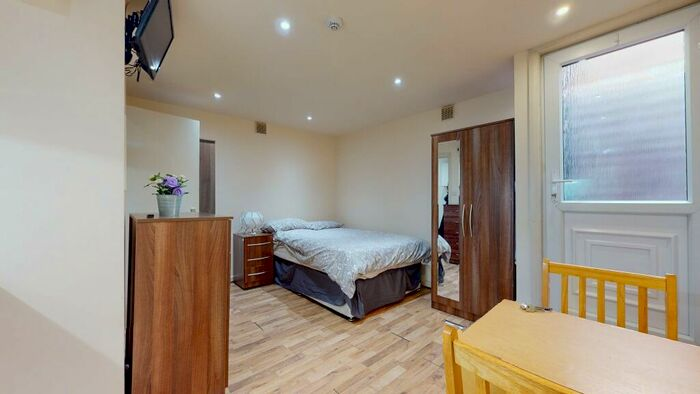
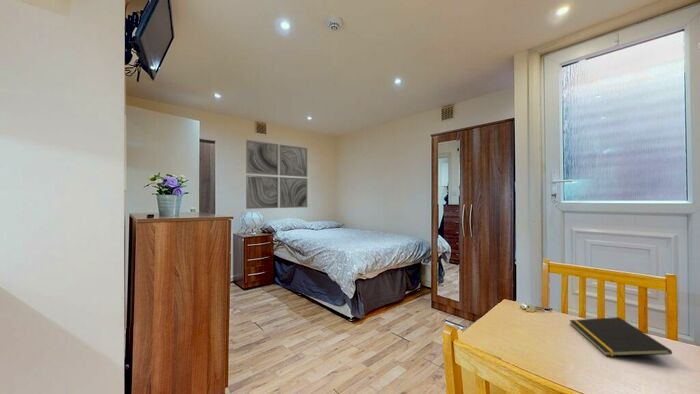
+ wall art [245,139,308,210]
+ notepad [568,316,673,357]
